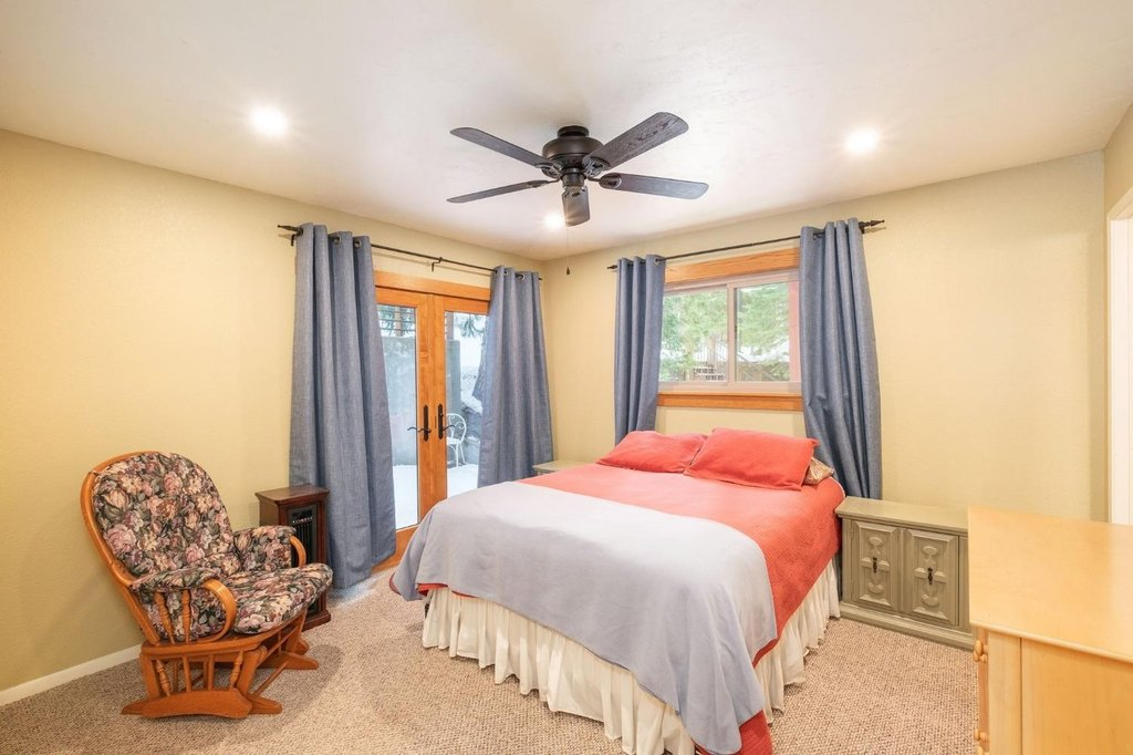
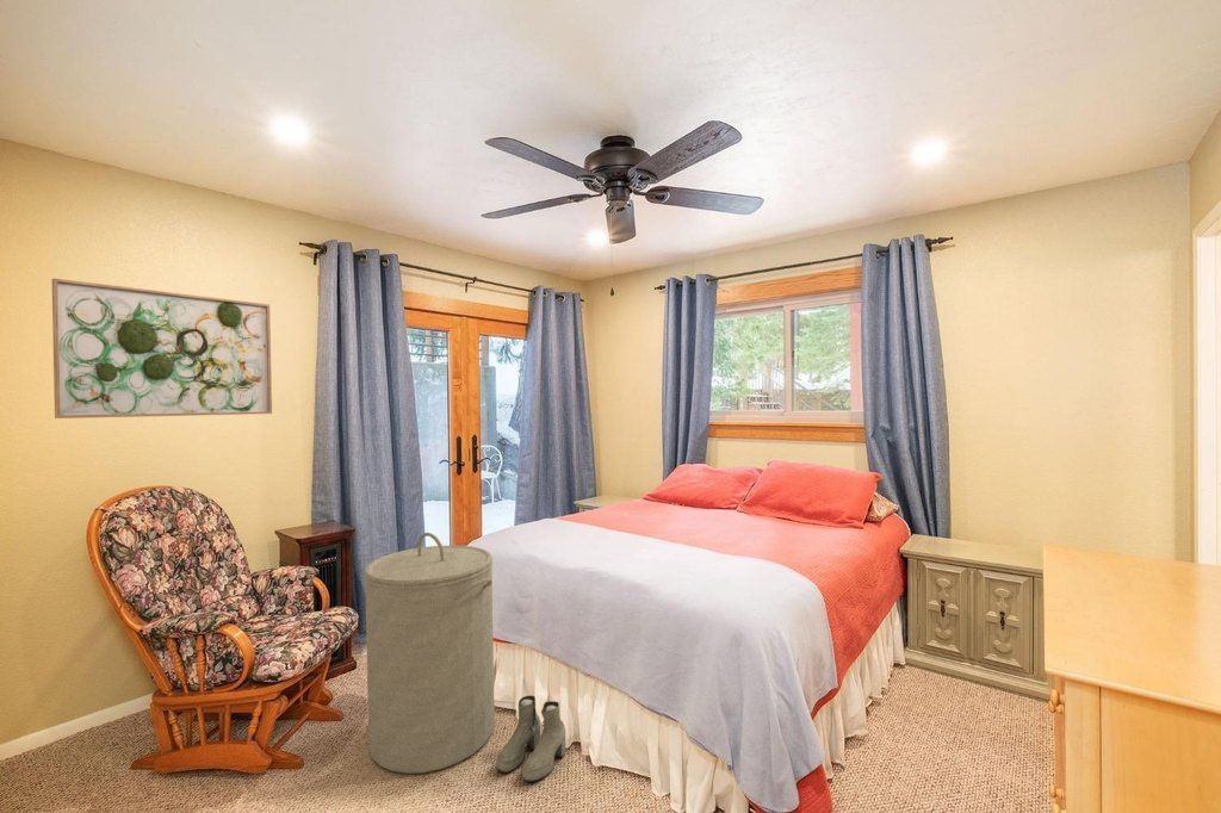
+ wall art [51,277,273,420]
+ laundry hamper [362,532,496,775]
+ boots [496,695,566,783]
